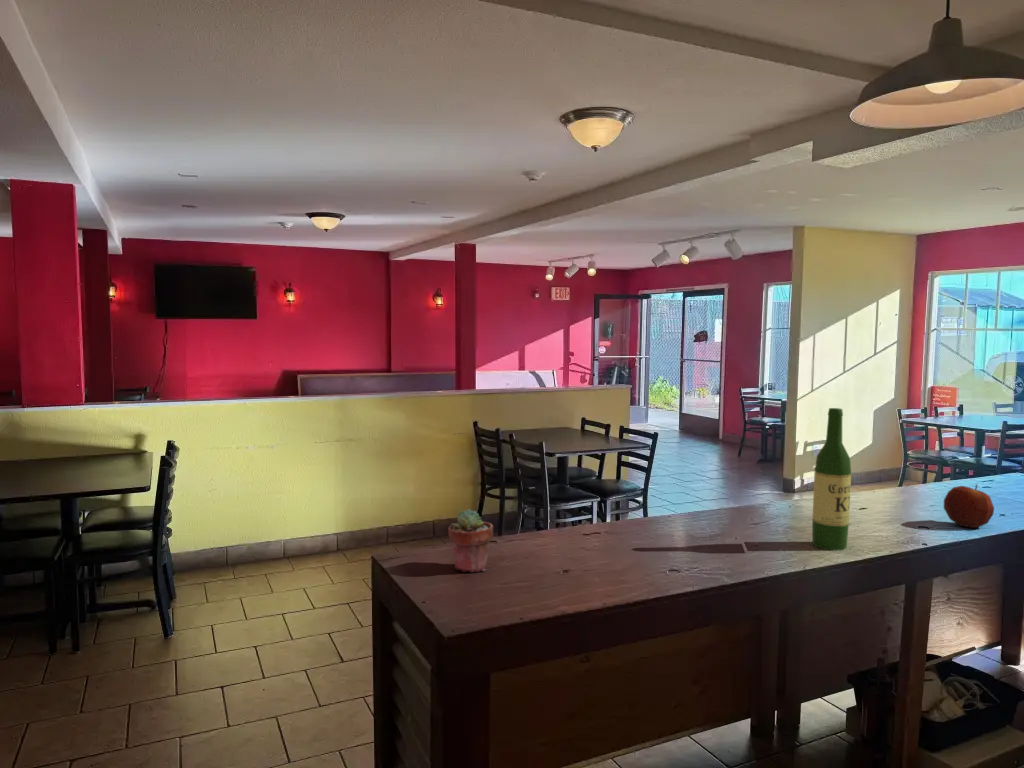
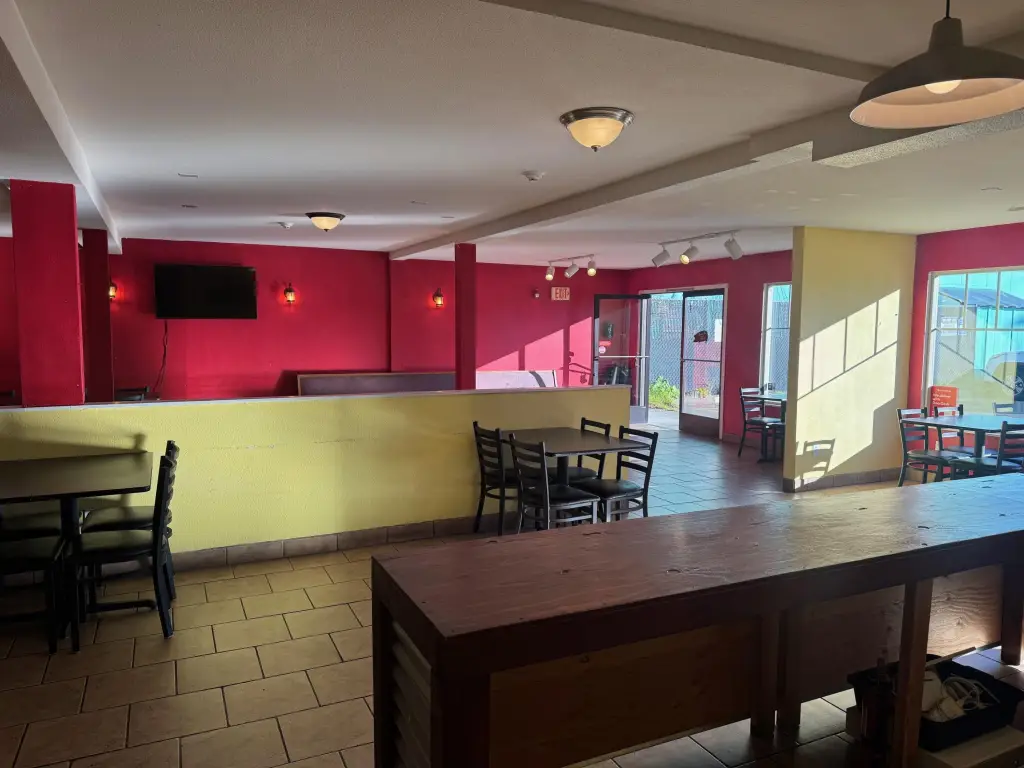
- apple [943,484,995,529]
- wine bottle [811,407,852,552]
- potted succulent [447,508,494,573]
